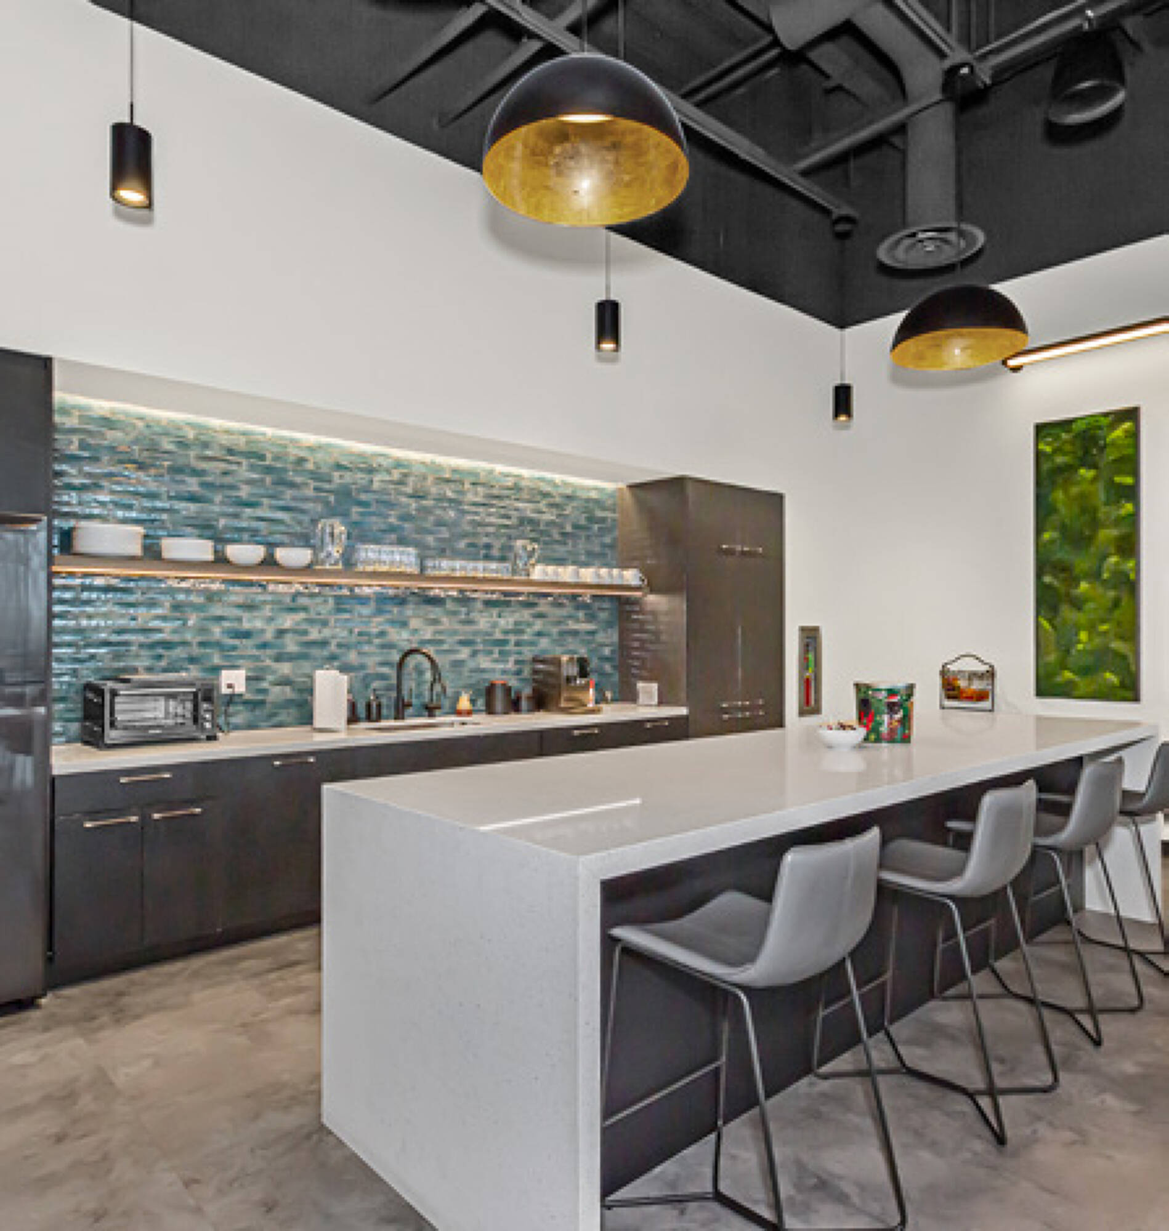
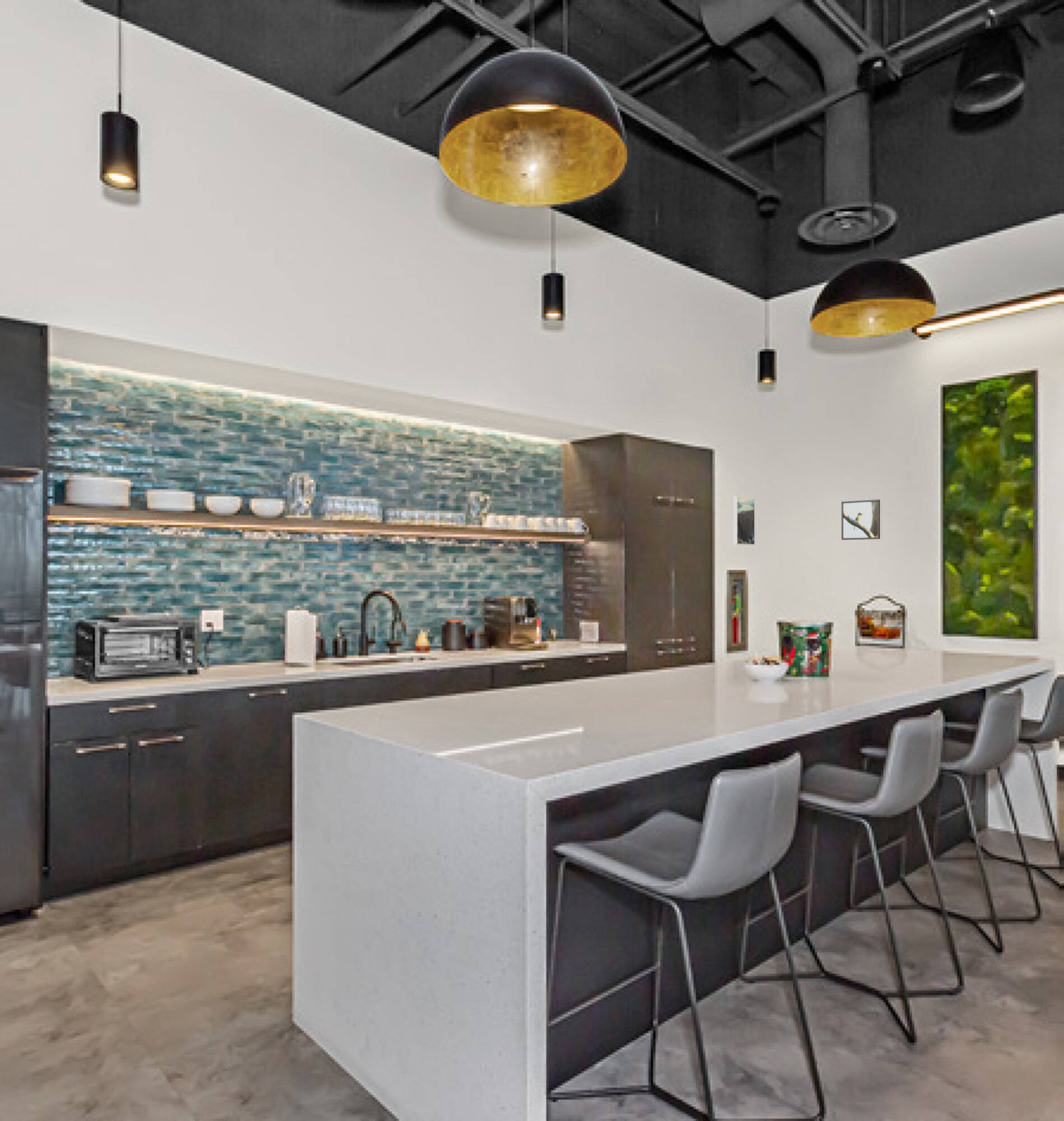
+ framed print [733,496,756,545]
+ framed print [841,499,881,540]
